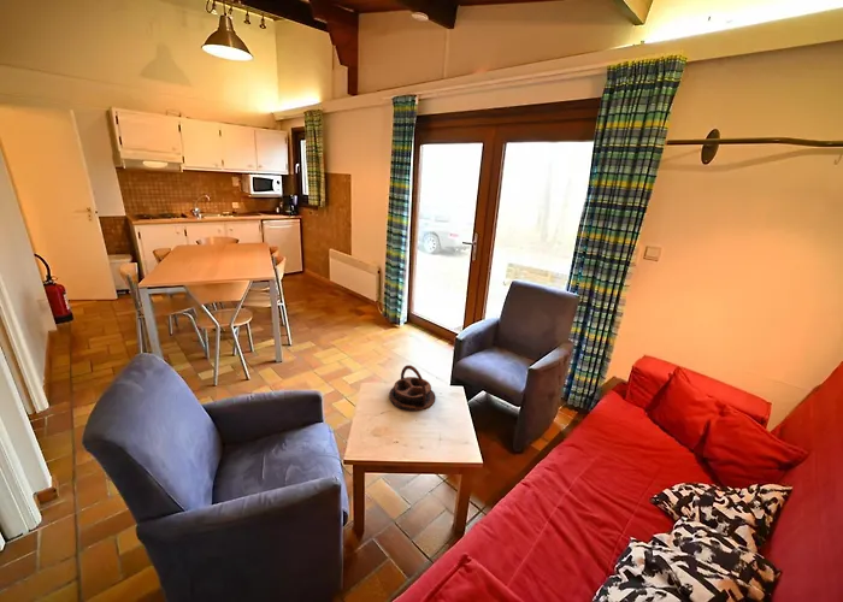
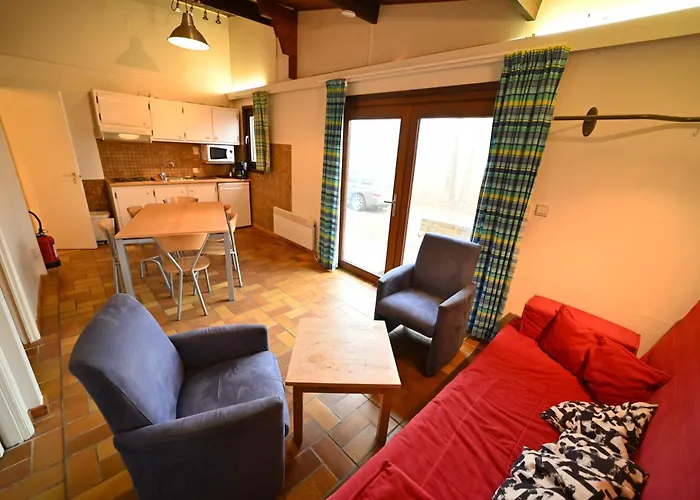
- serving tray [388,364,437,412]
